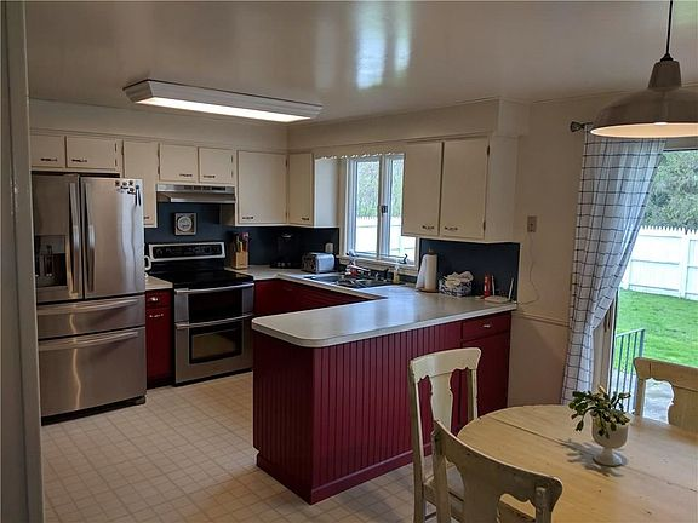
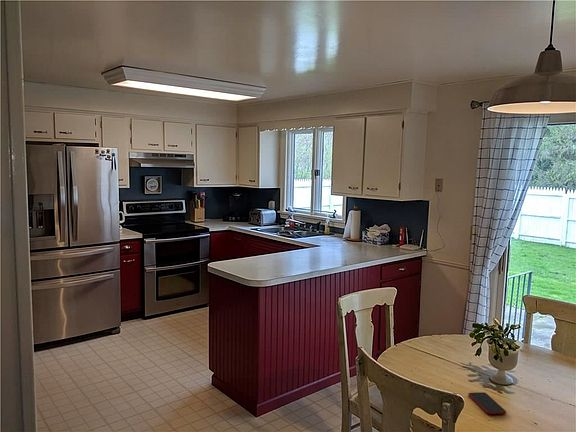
+ smartphone [467,391,507,415]
